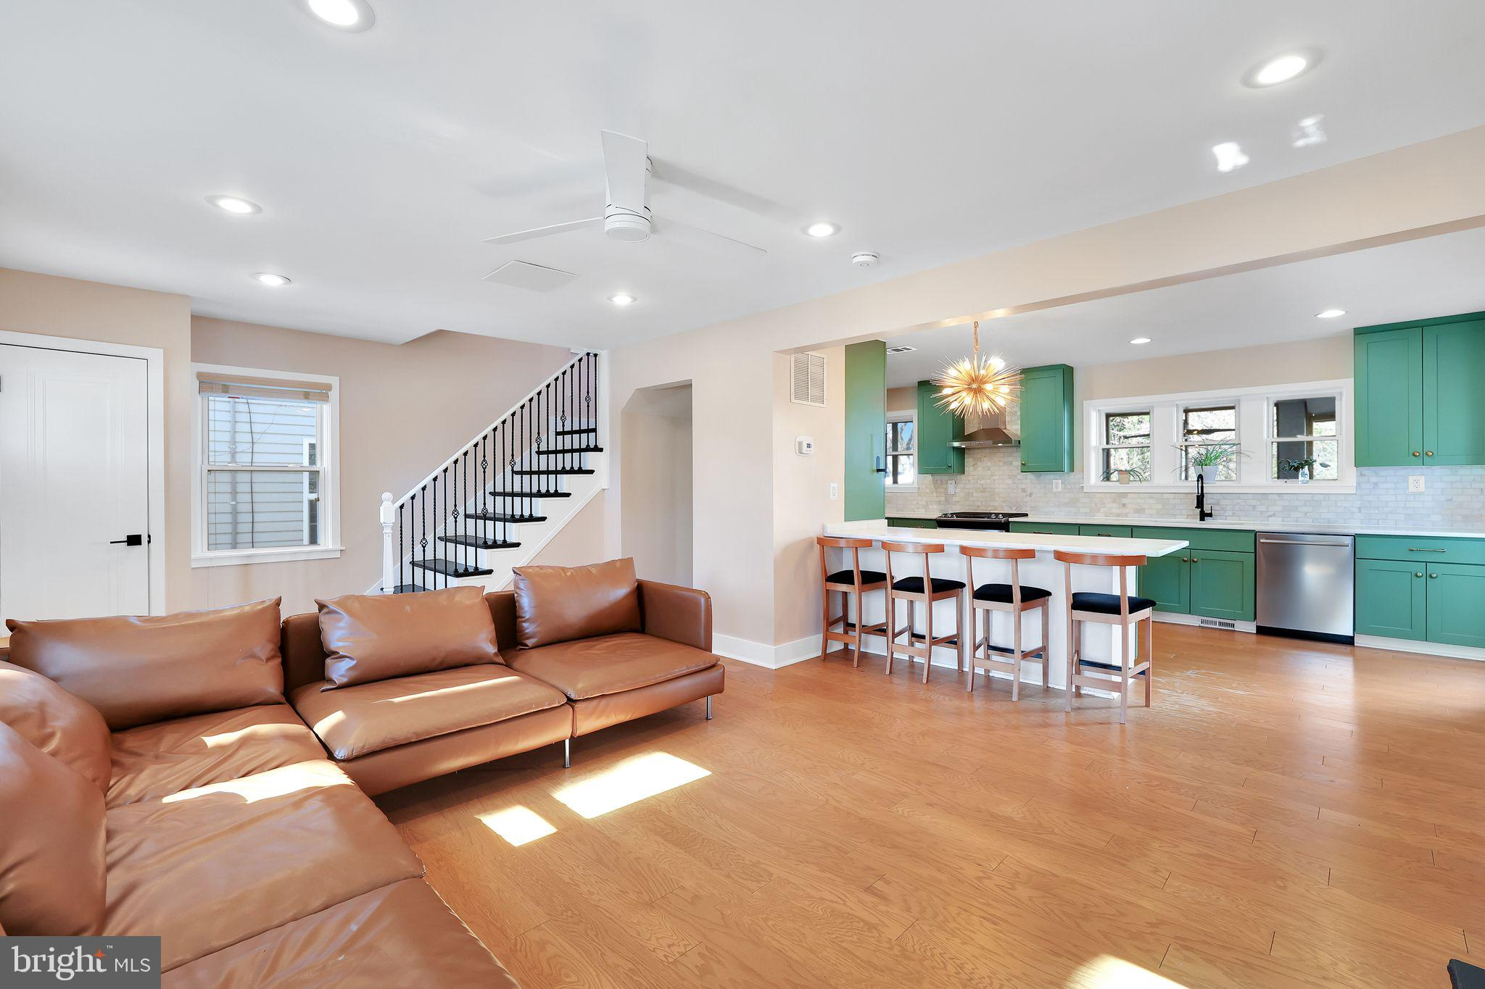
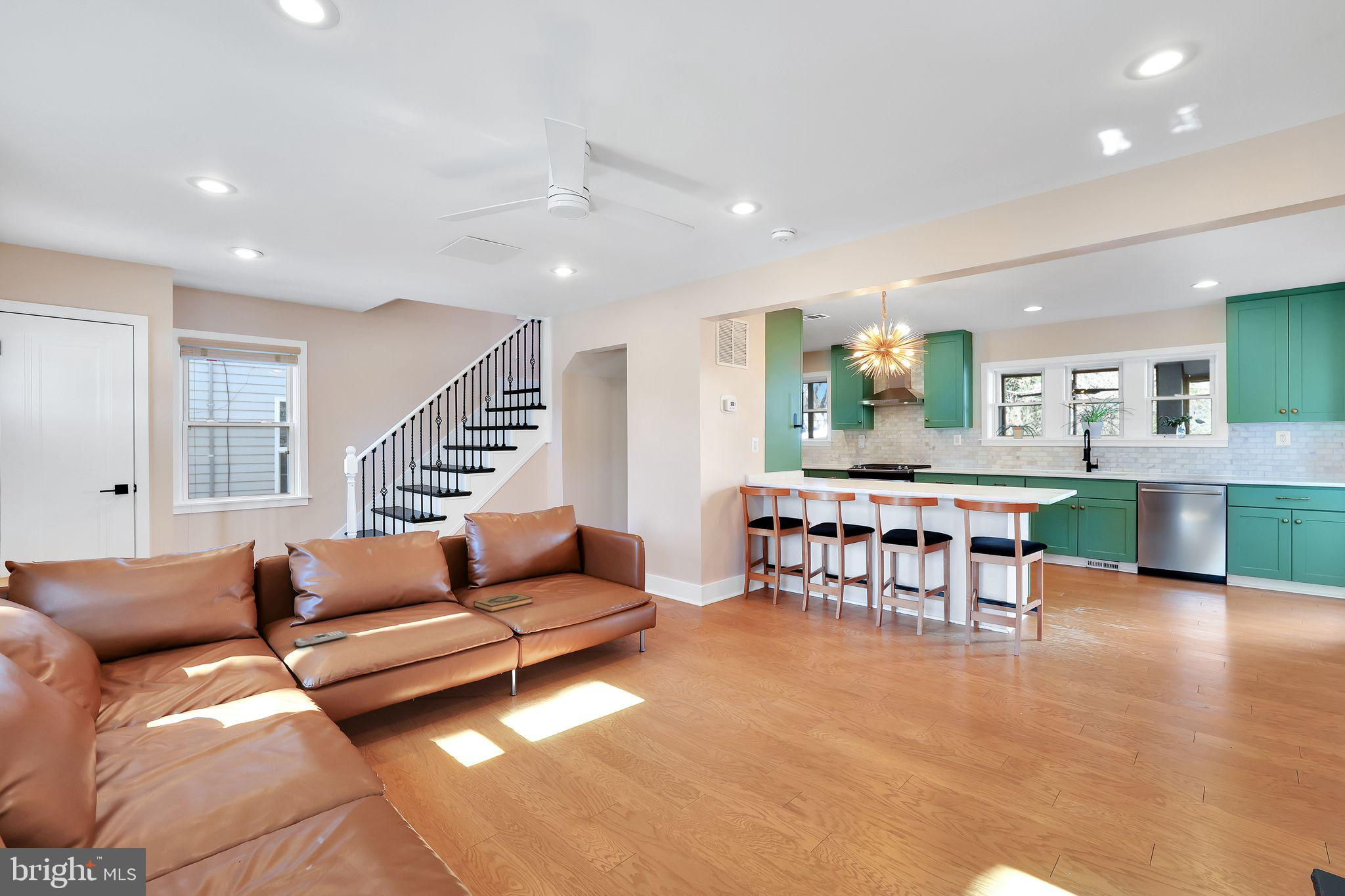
+ hardback book [473,592,533,613]
+ remote control [293,629,348,648]
